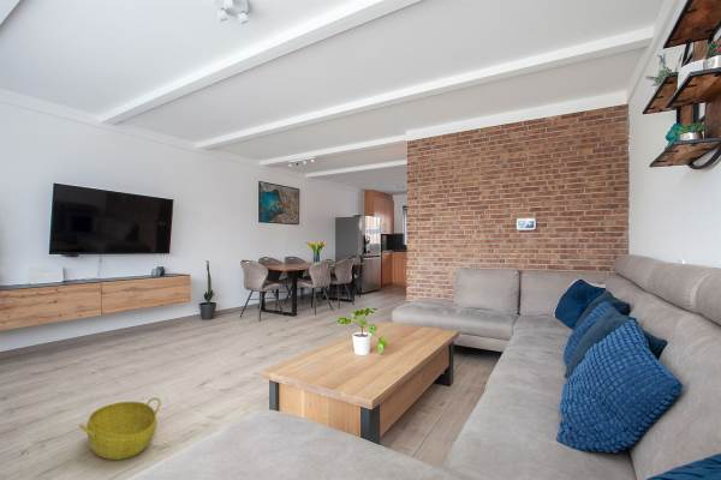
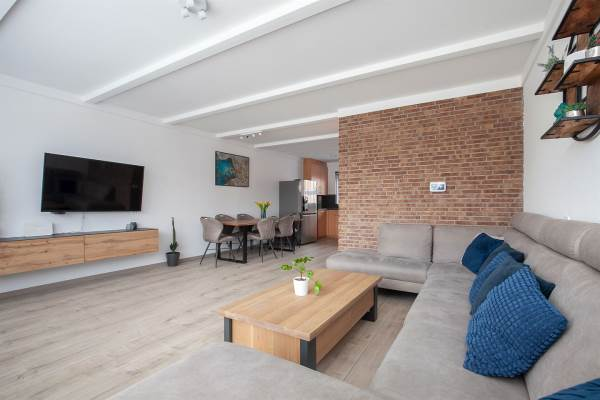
- basket [78,396,162,461]
